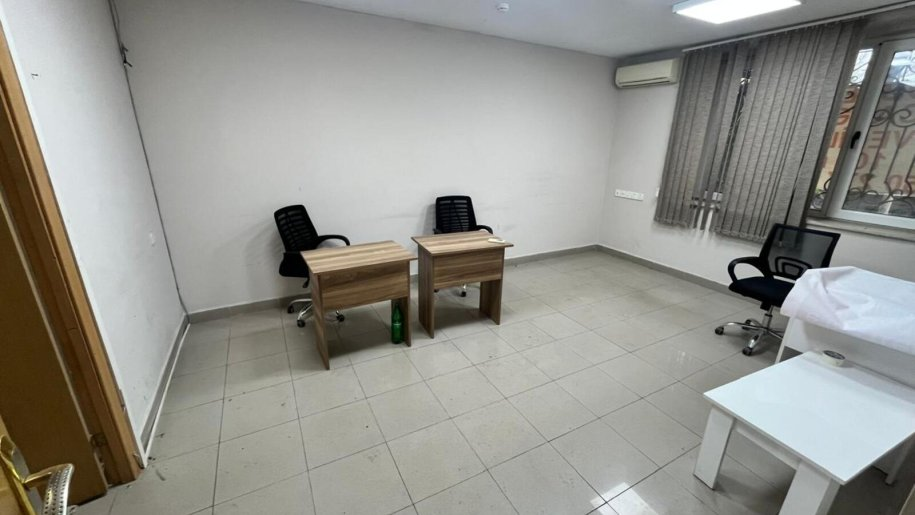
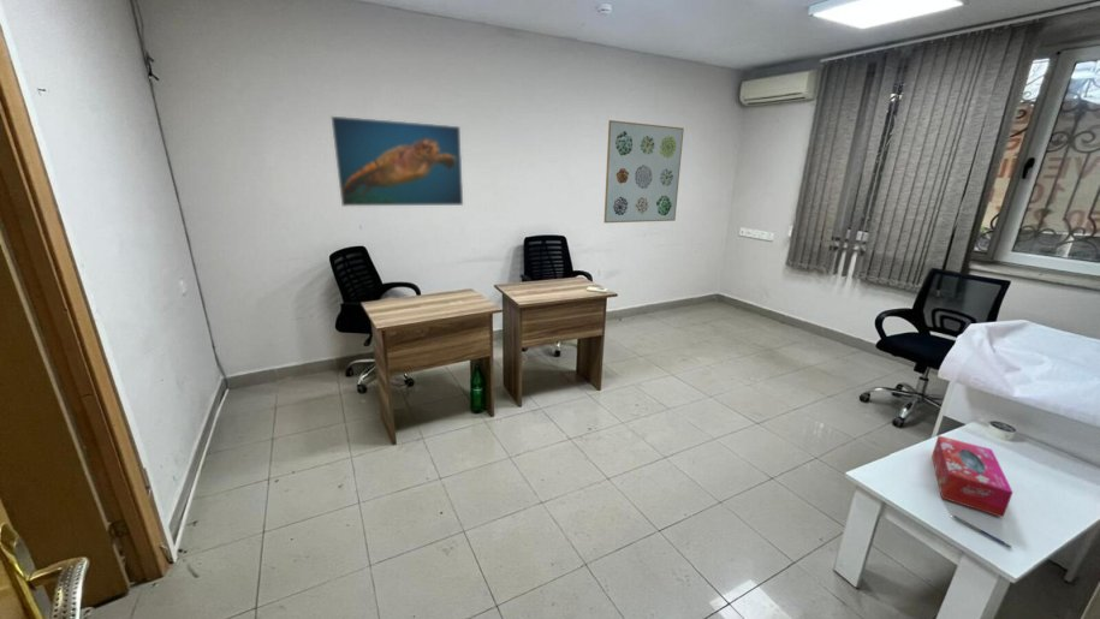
+ wall art [603,119,685,225]
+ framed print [329,114,464,208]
+ tissue box [930,434,1015,519]
+ pen [953,514,1013,549]
